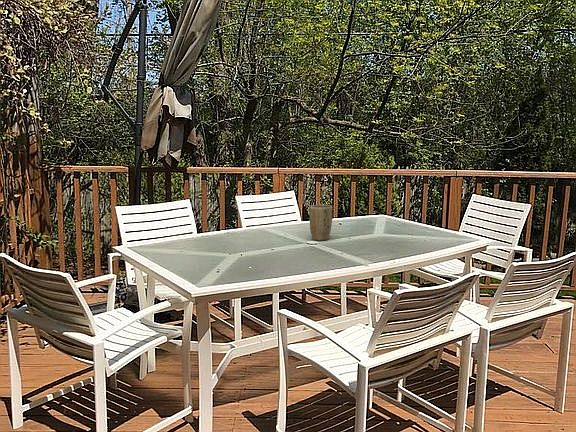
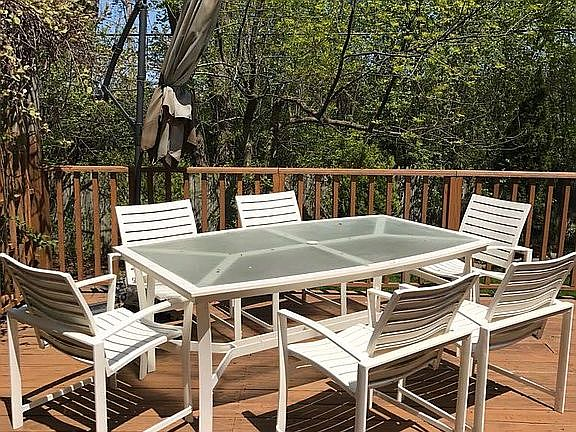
- plant pot [309,204,334,241]
